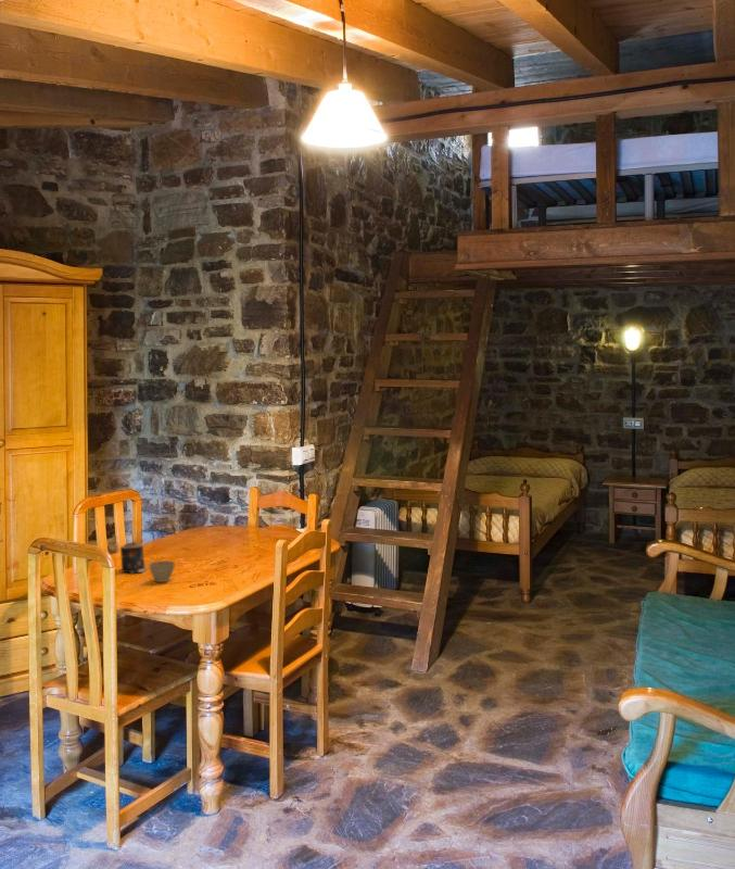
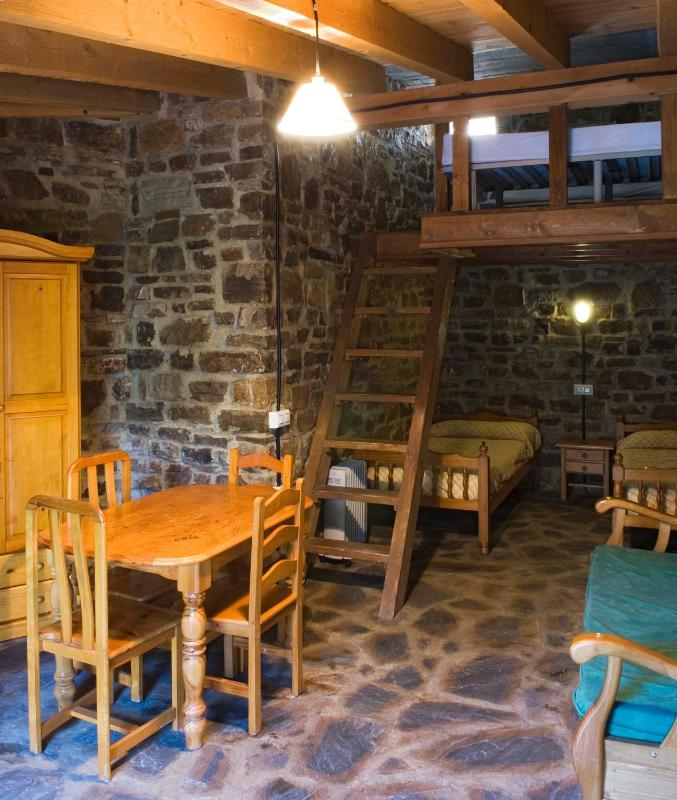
- candle [119,542,150,574]
- flower pot [148,559,176,583]
